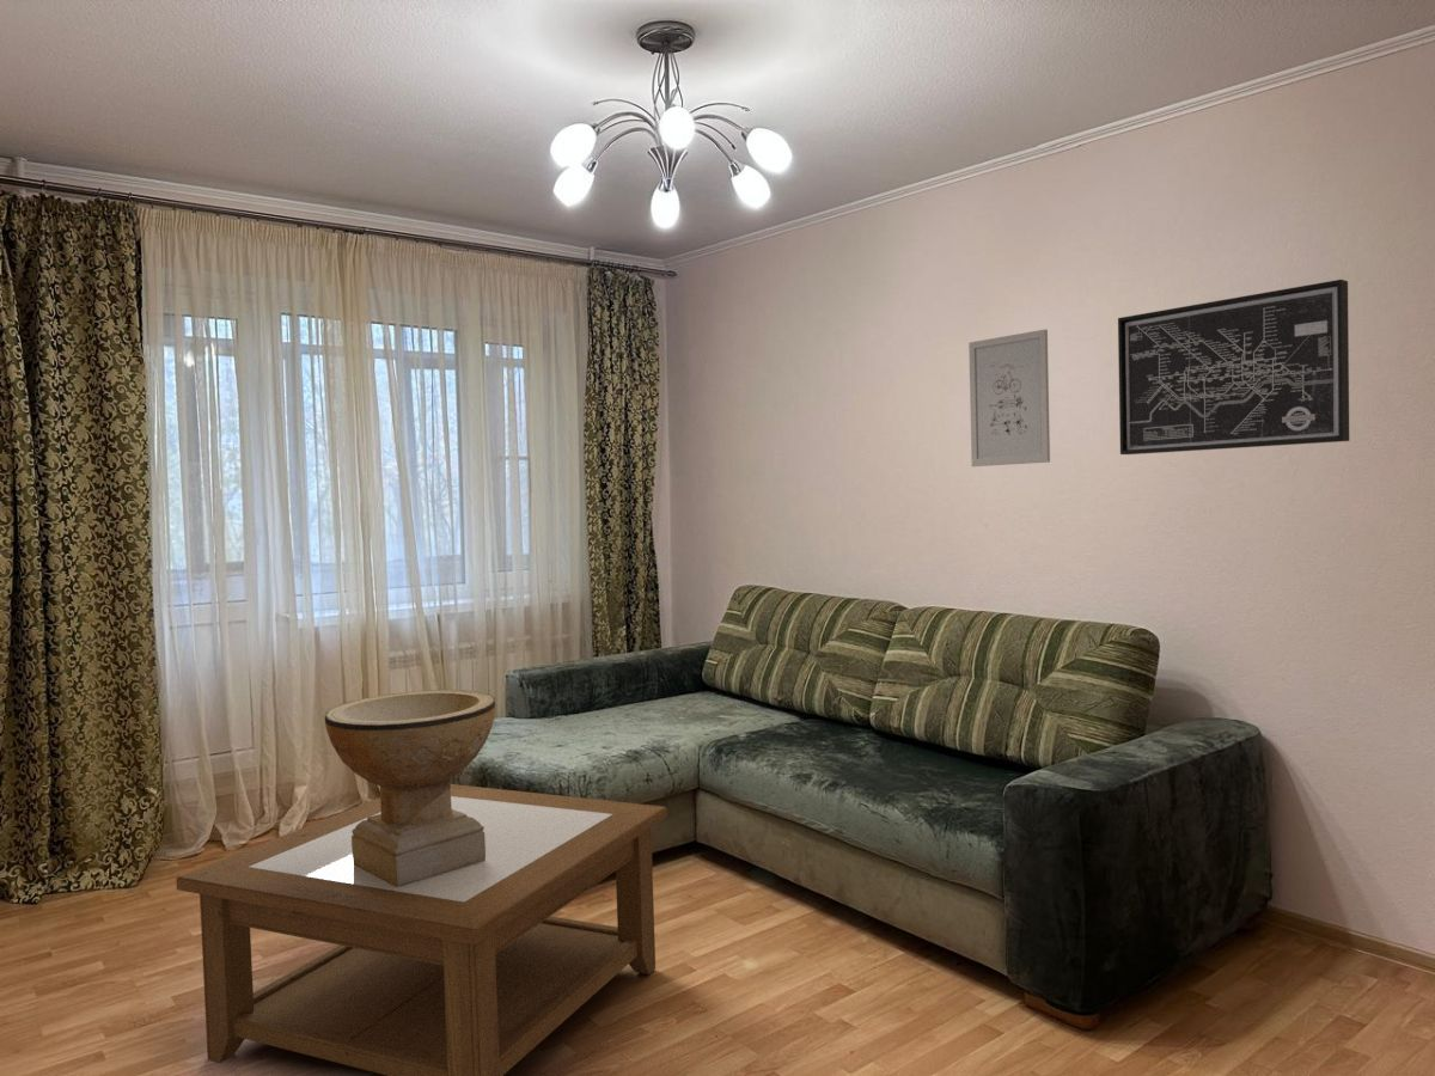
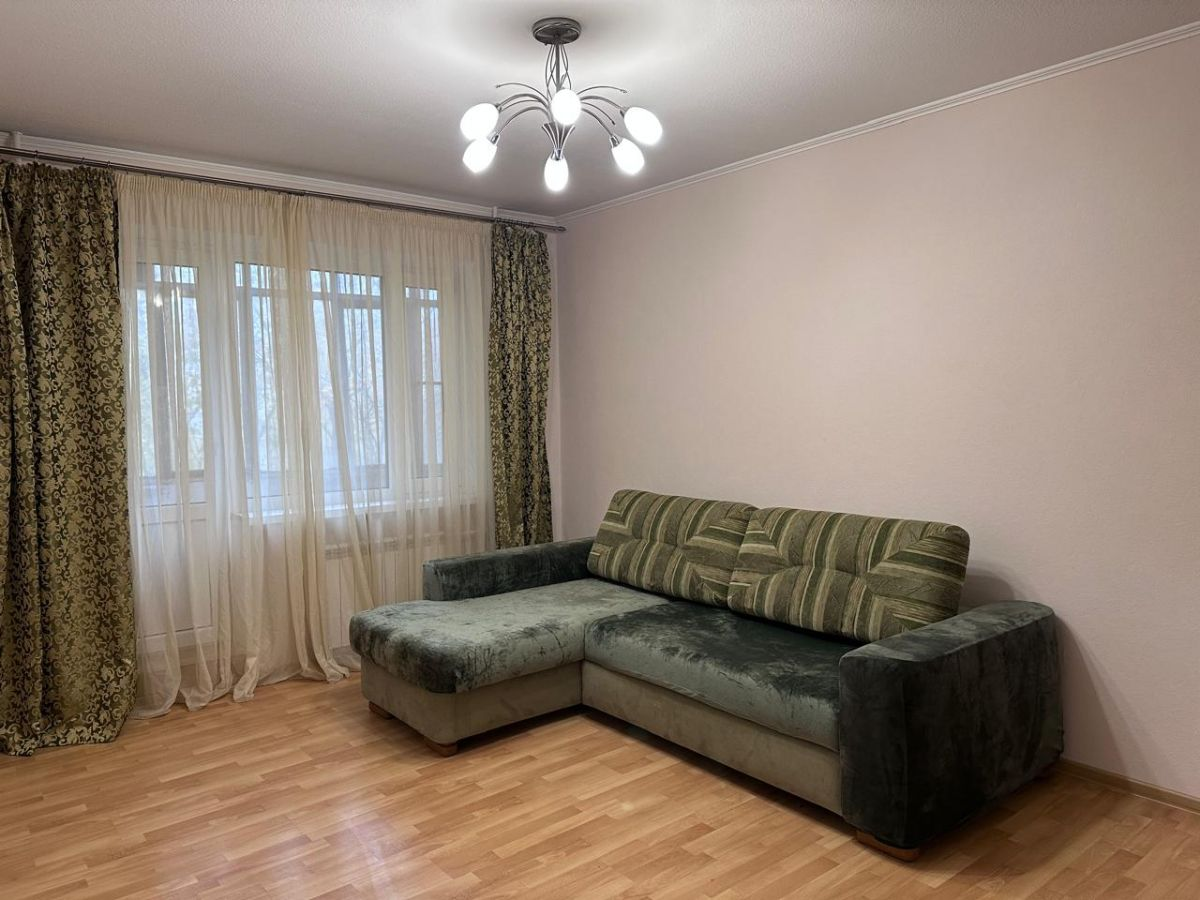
- wall art [967,329,1051,467]
- wall art [1117,279,1350,456]
- decorative bowl [323,689,496,887]
- coffee table [175,783,668,1076]
